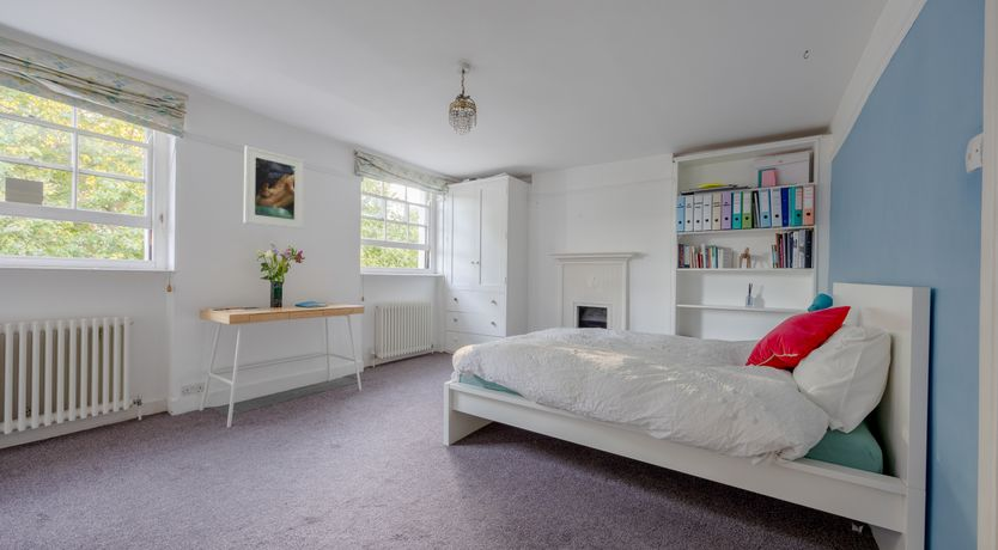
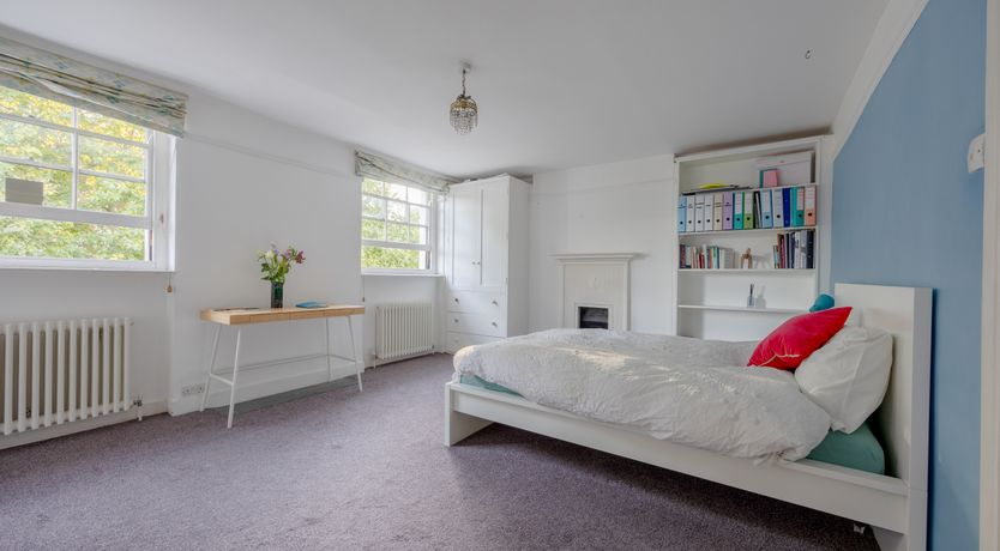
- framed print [243,145,305,230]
